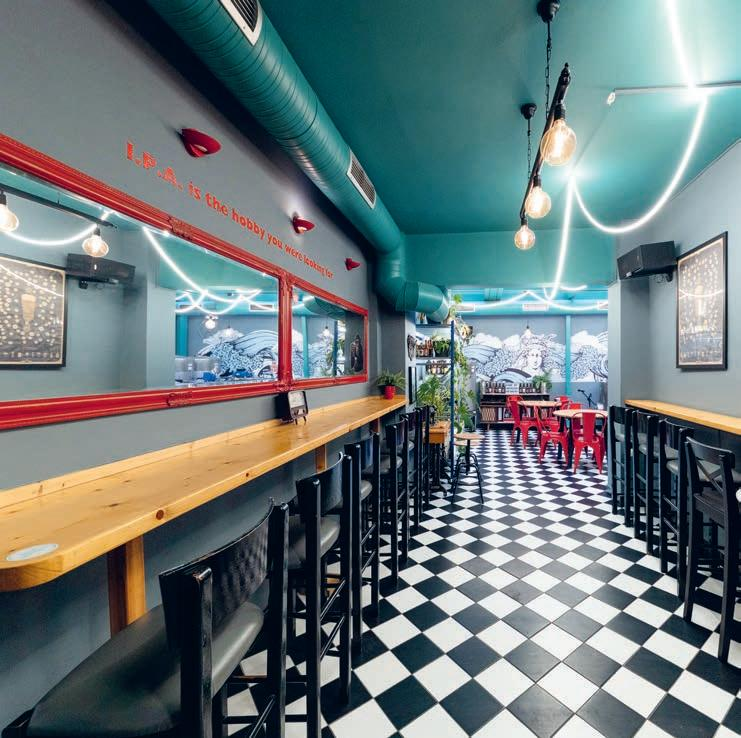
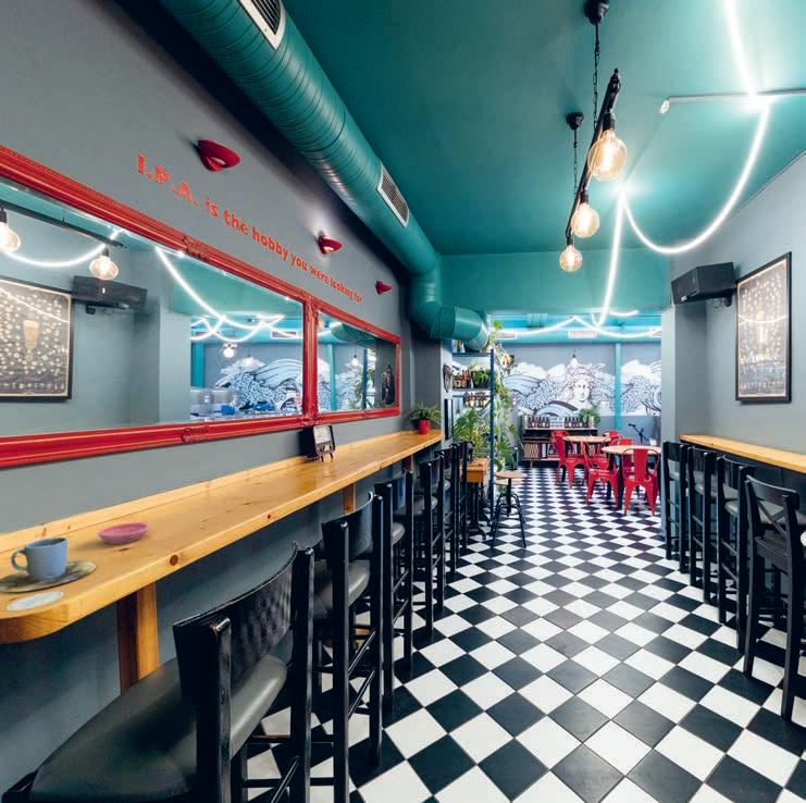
+ cup [0,536,97,593]
+ saucer [97,521,150,545]
